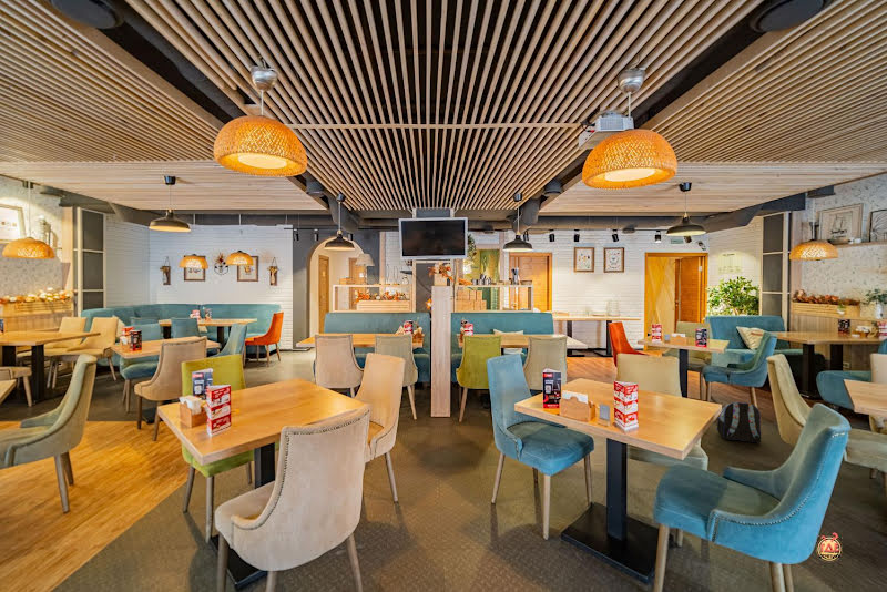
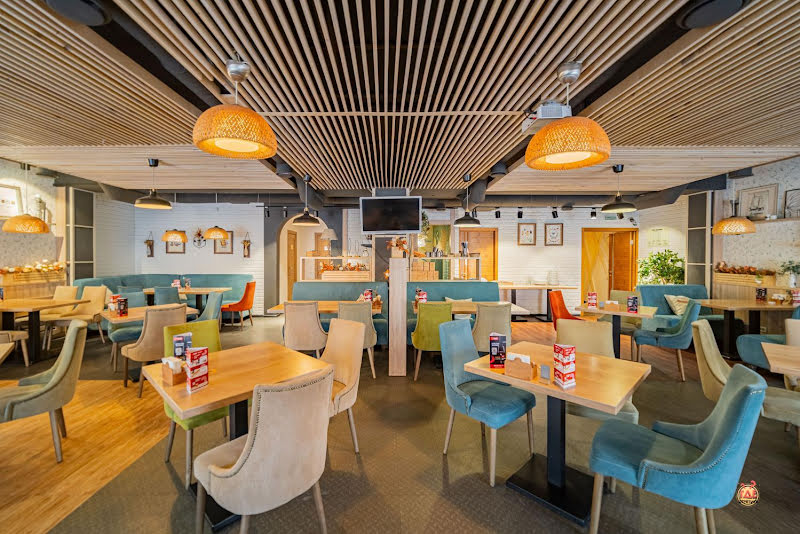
- backpack [716,401,763,445]
